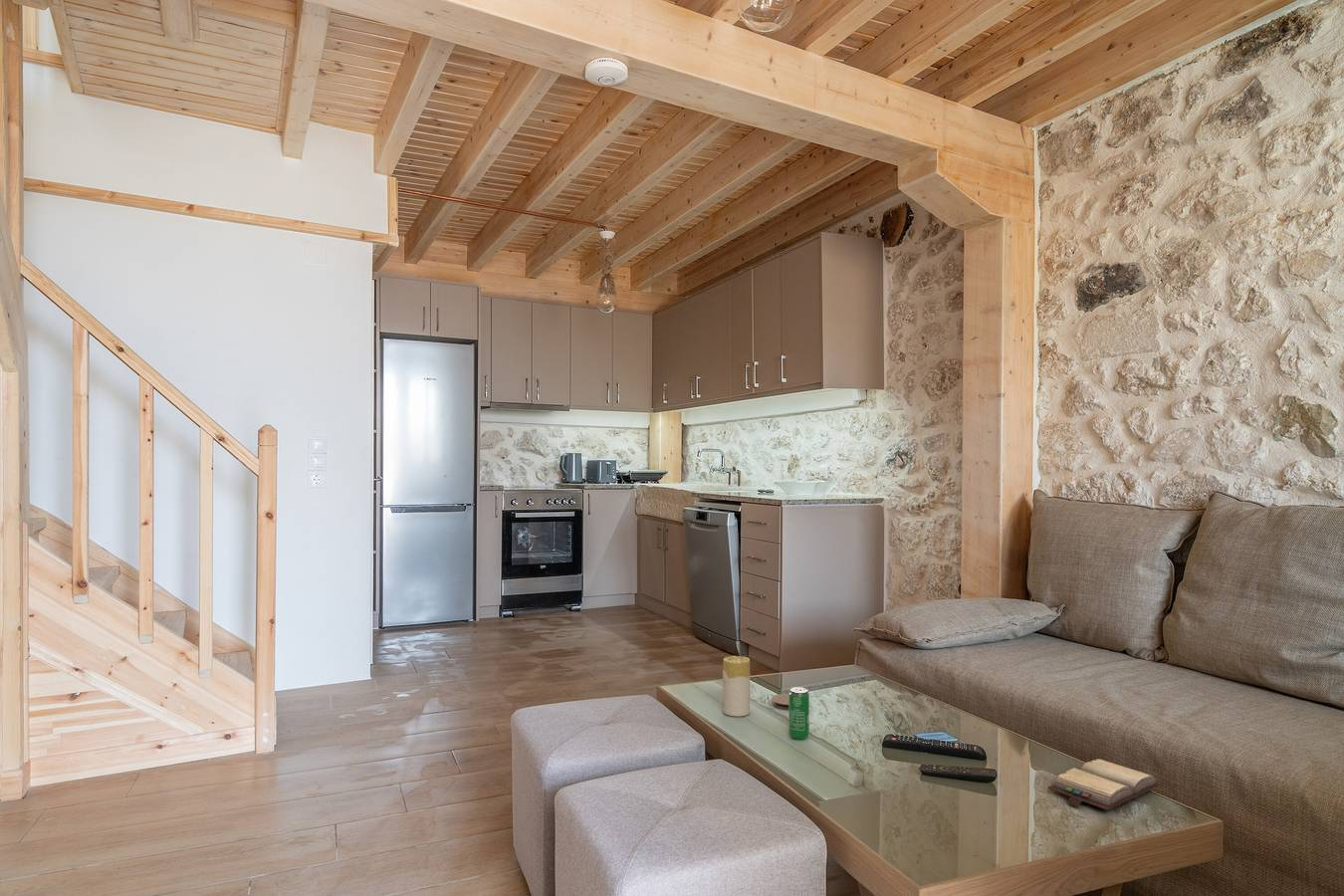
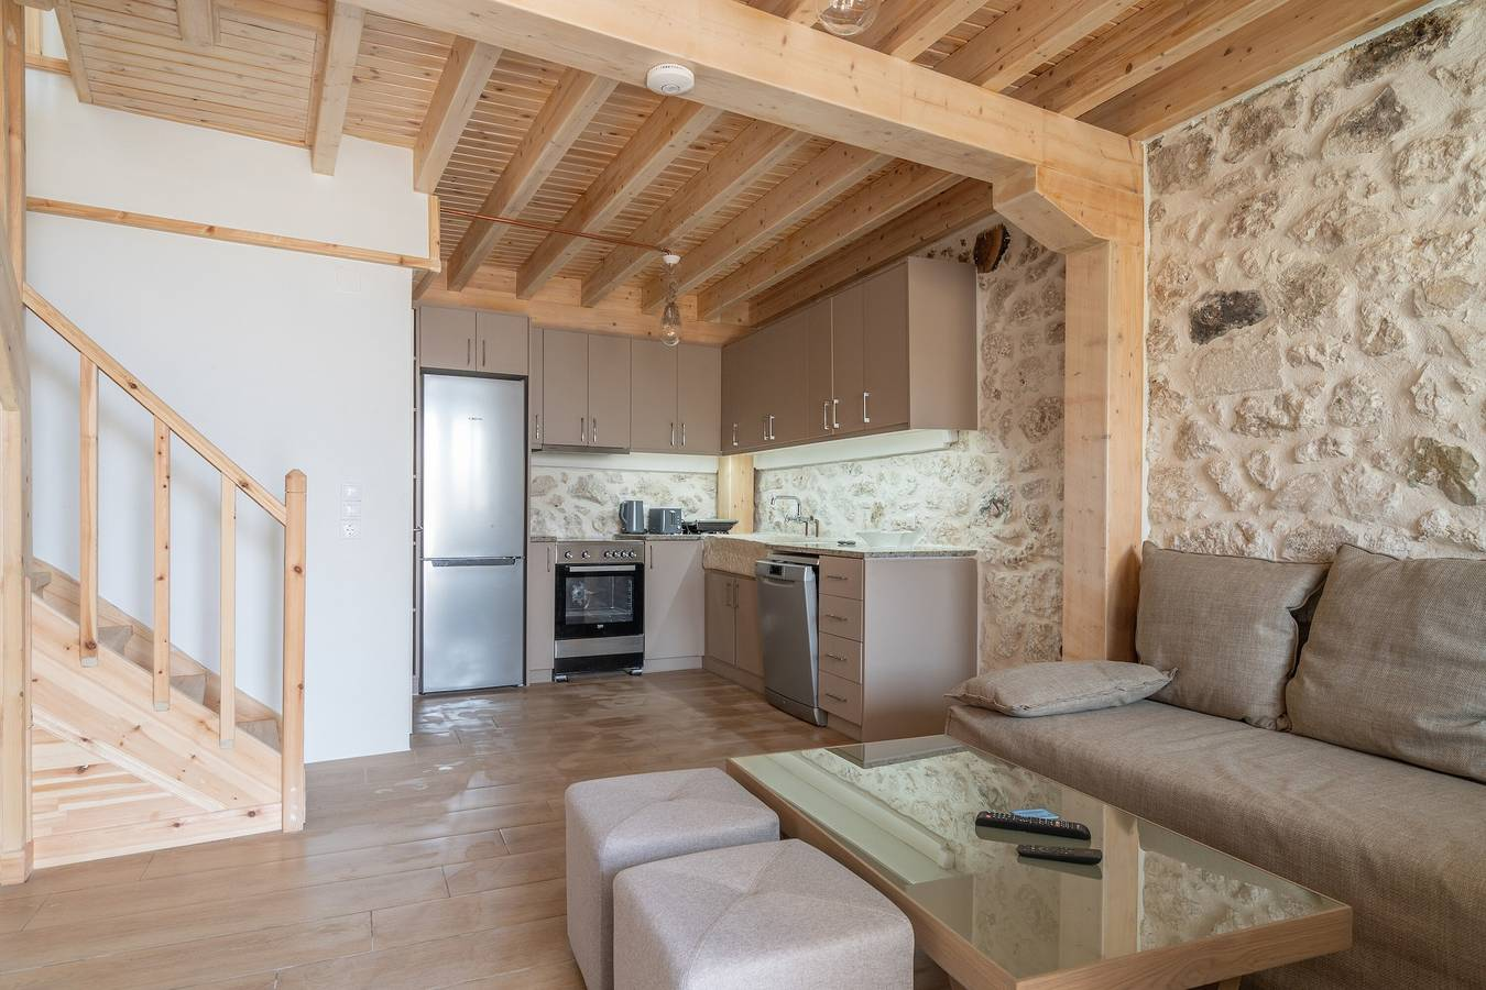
- beverage can [787,686,810,741]
- candle [722,655,751,717]
- coaster [771,693,788,711]
- hardback book [1047,759,1162,811]
